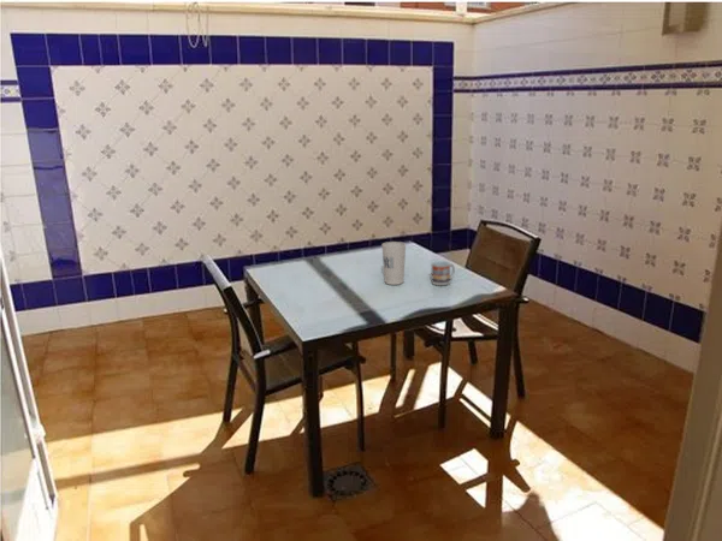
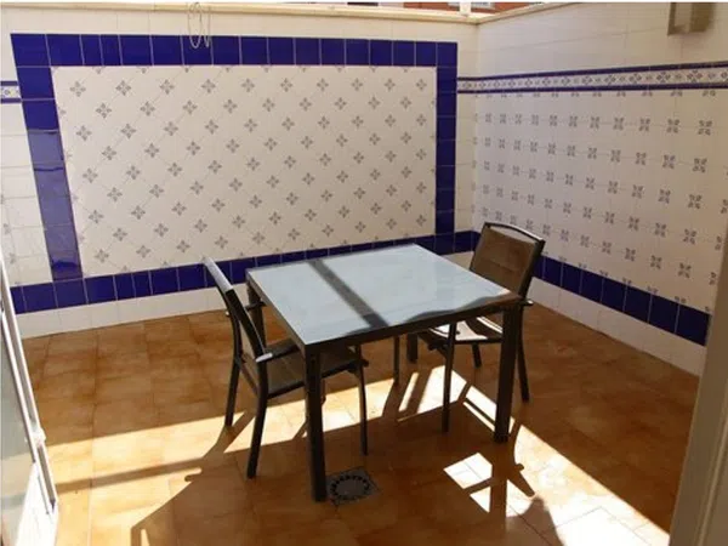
- cup [430,260,456,286]
- cup [380,240,407,286]
